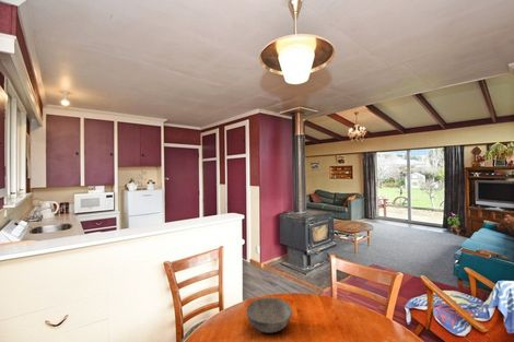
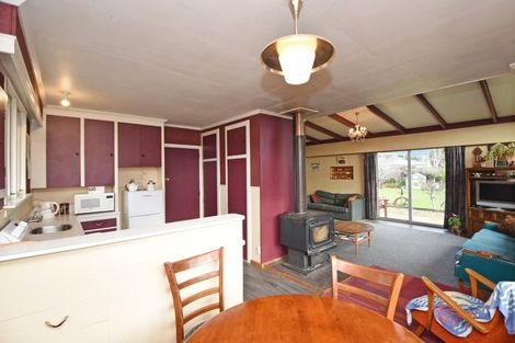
- bowl [245,296,293,334]
